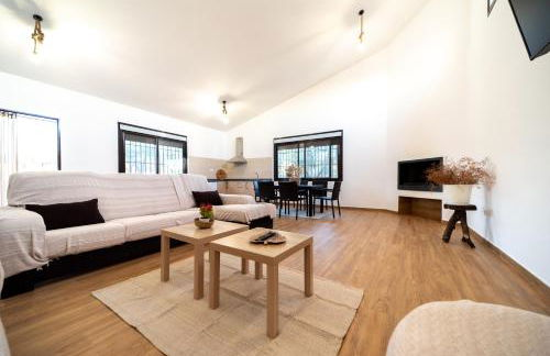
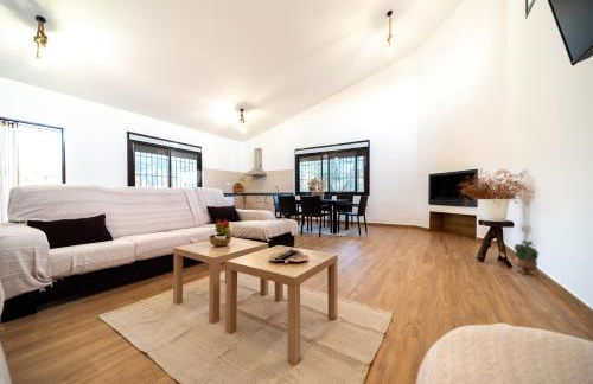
+ potted plant [514,239,540,277]
